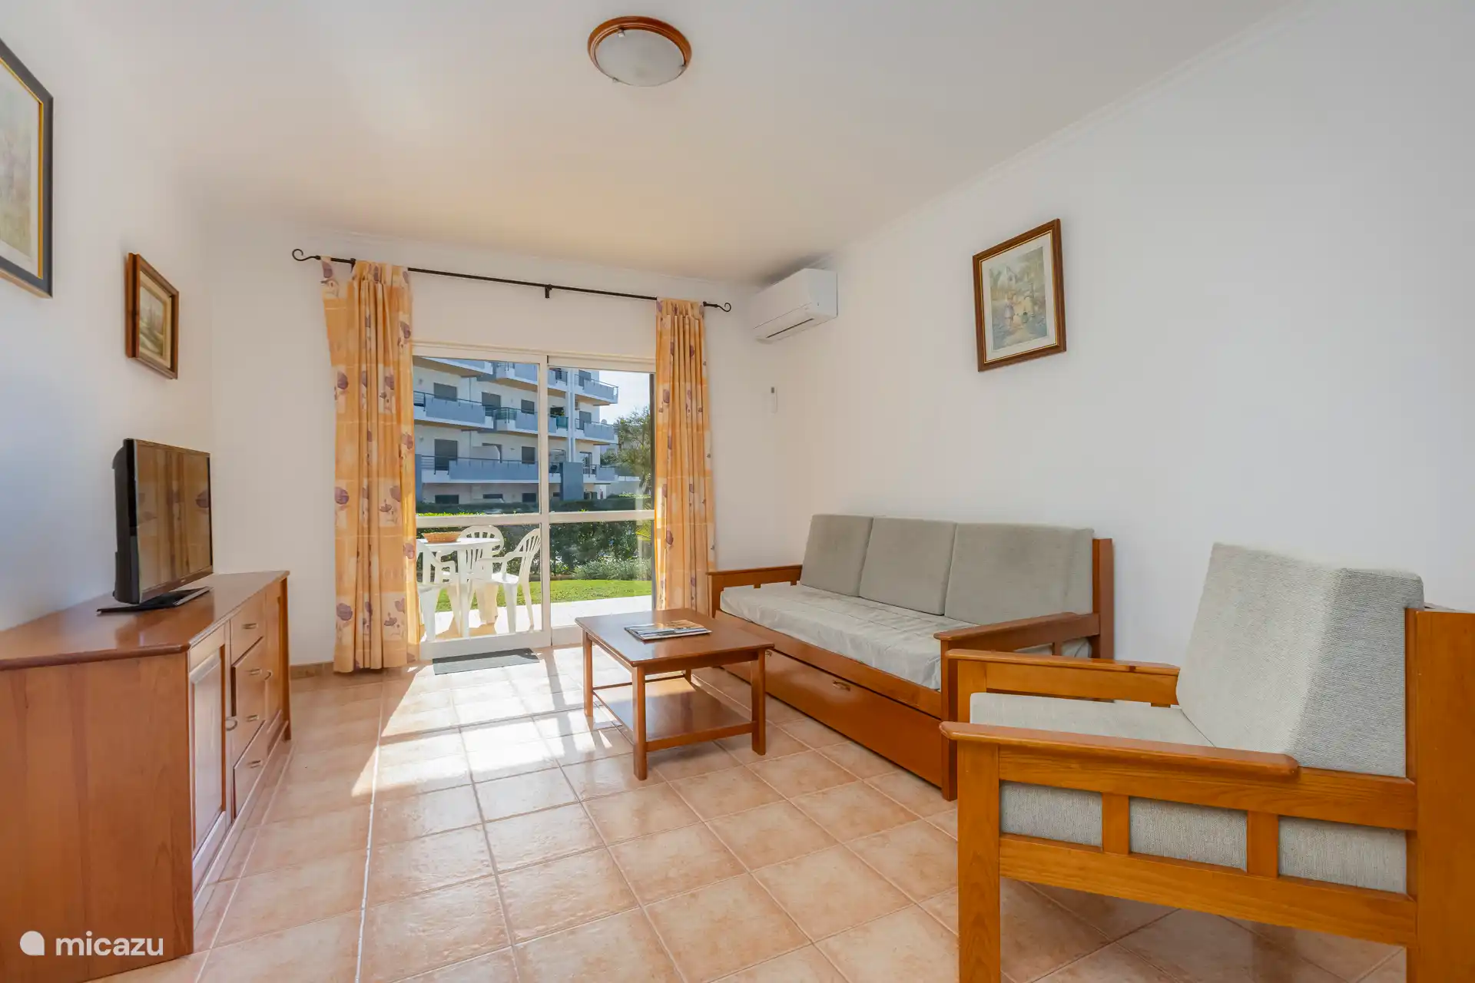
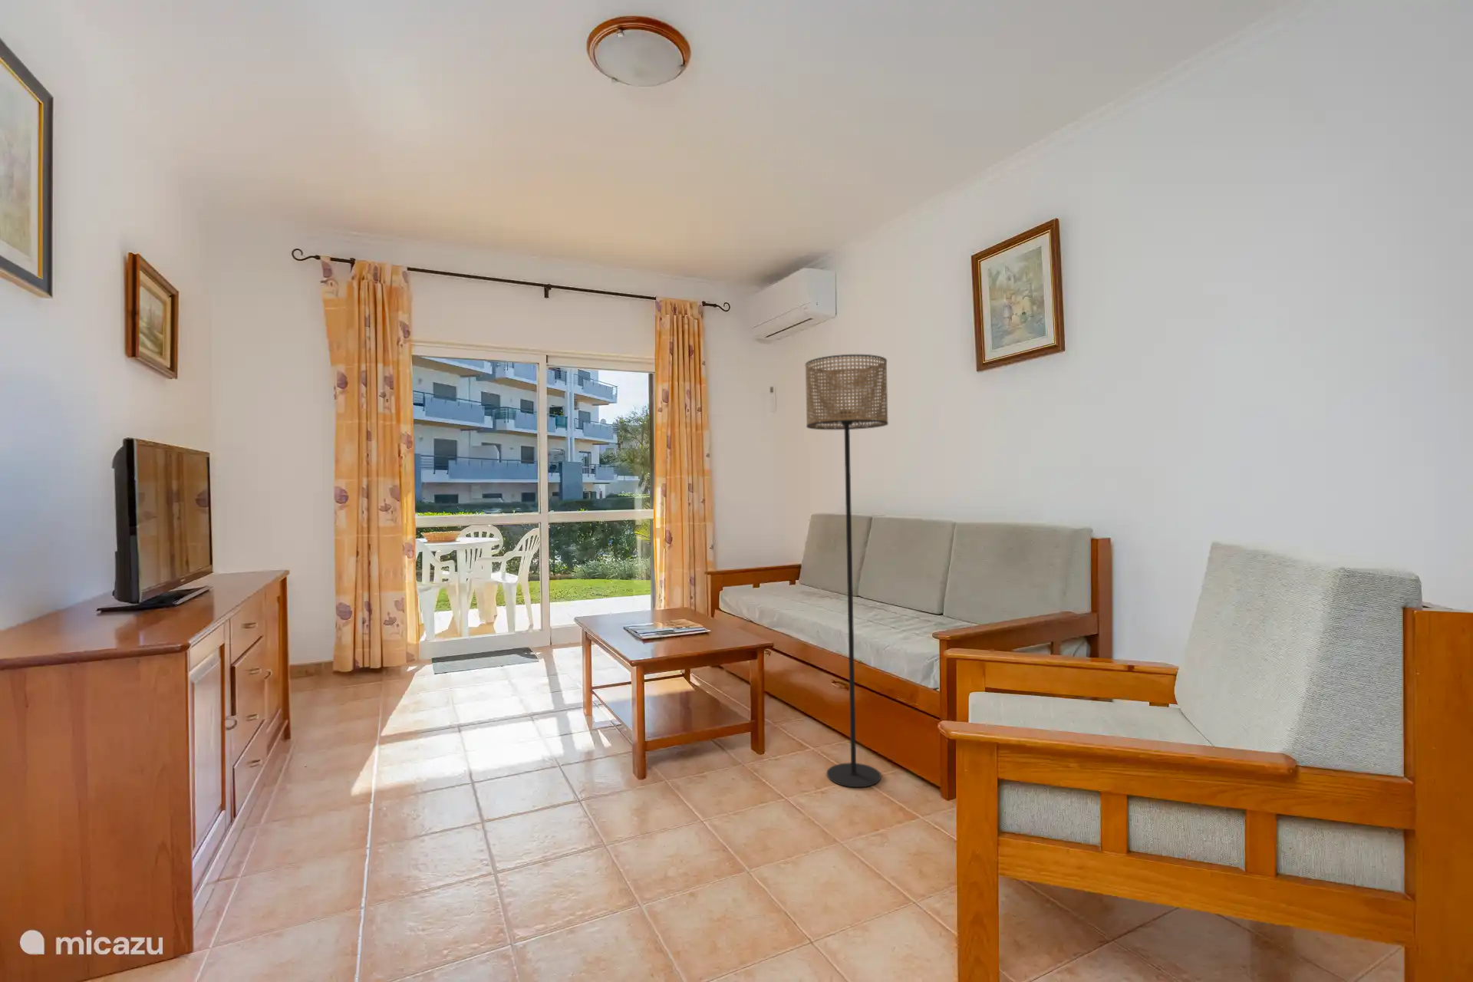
+ floor lamp [804,354,889,788]
